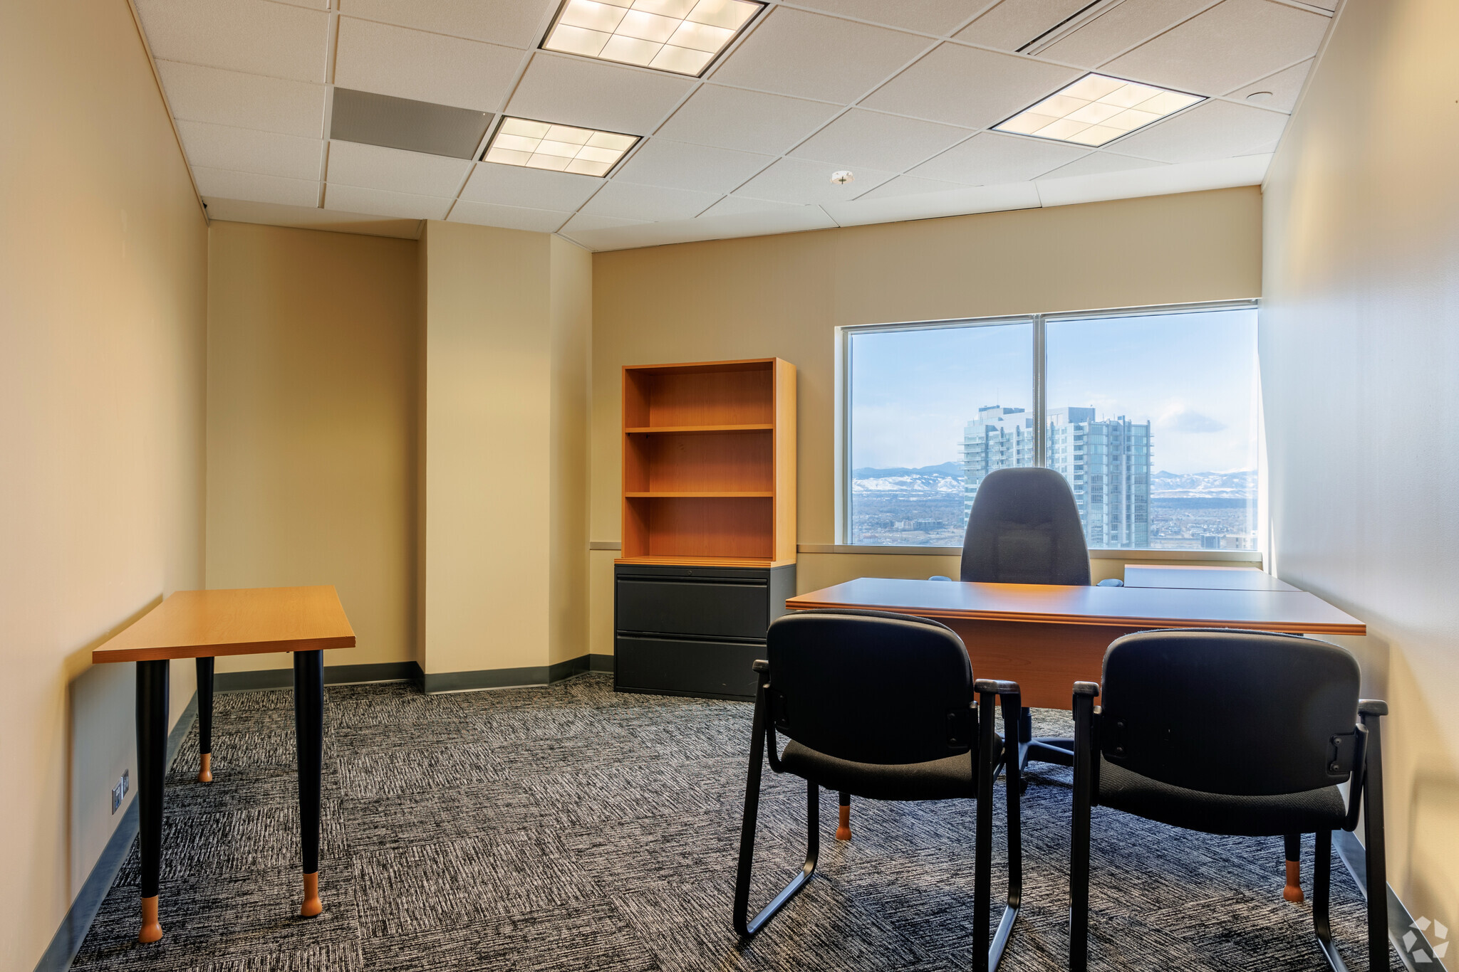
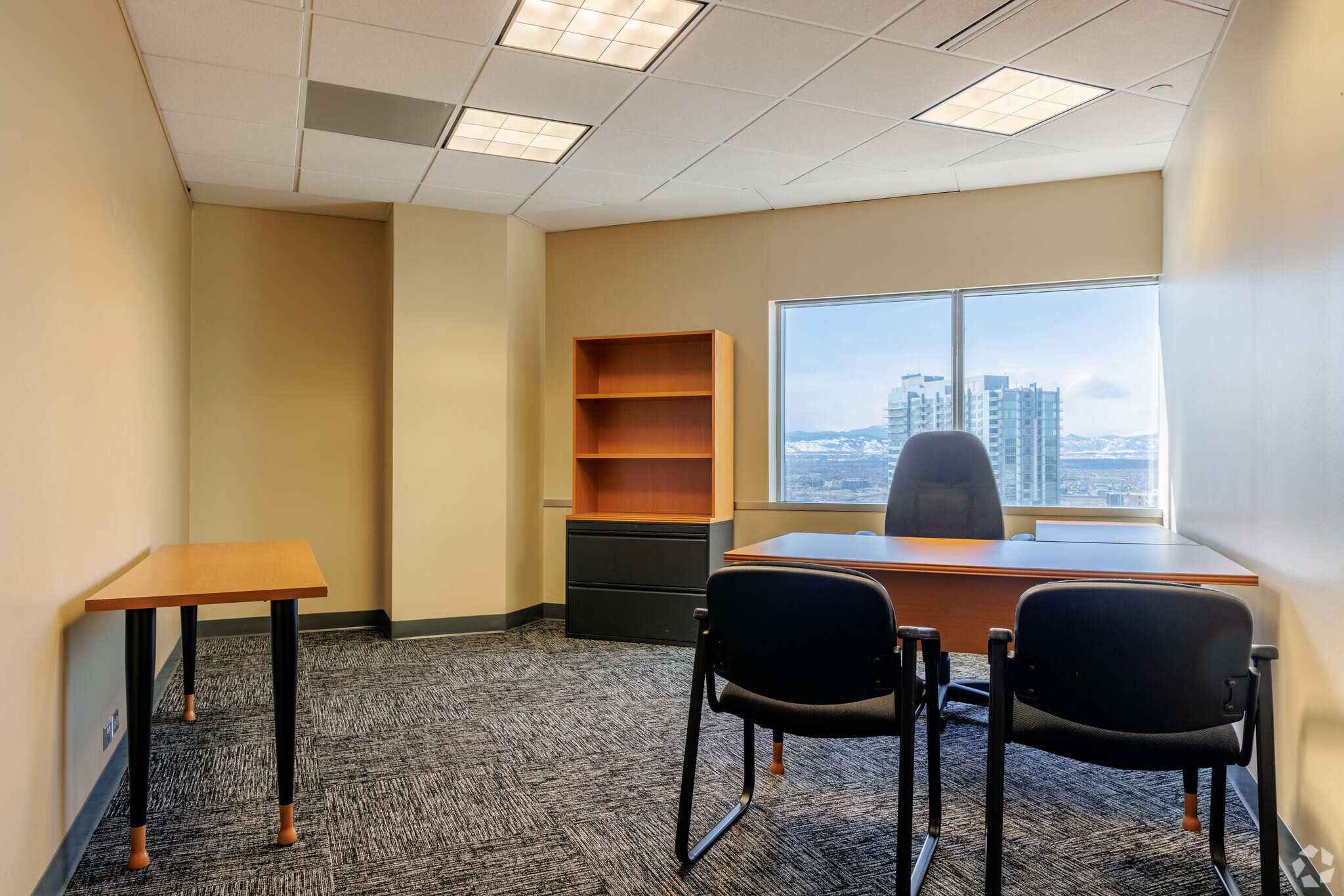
- smoke detector [829,170,855,186]
